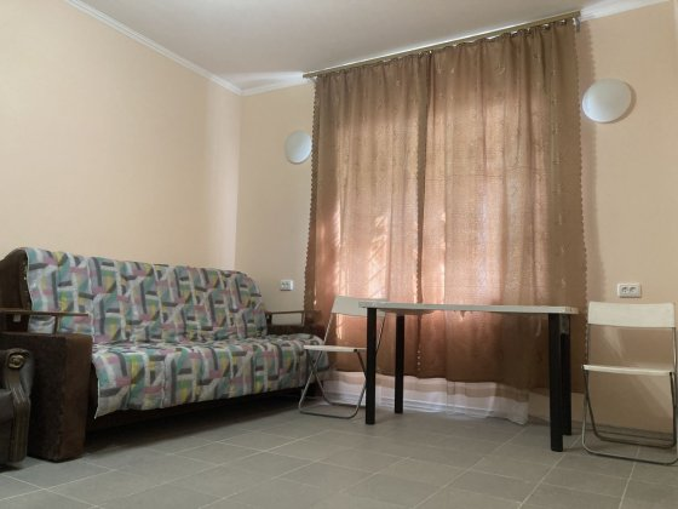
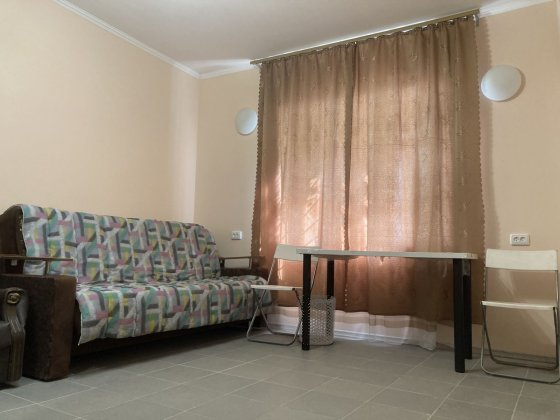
+ waste bin [297,294,337,346]
